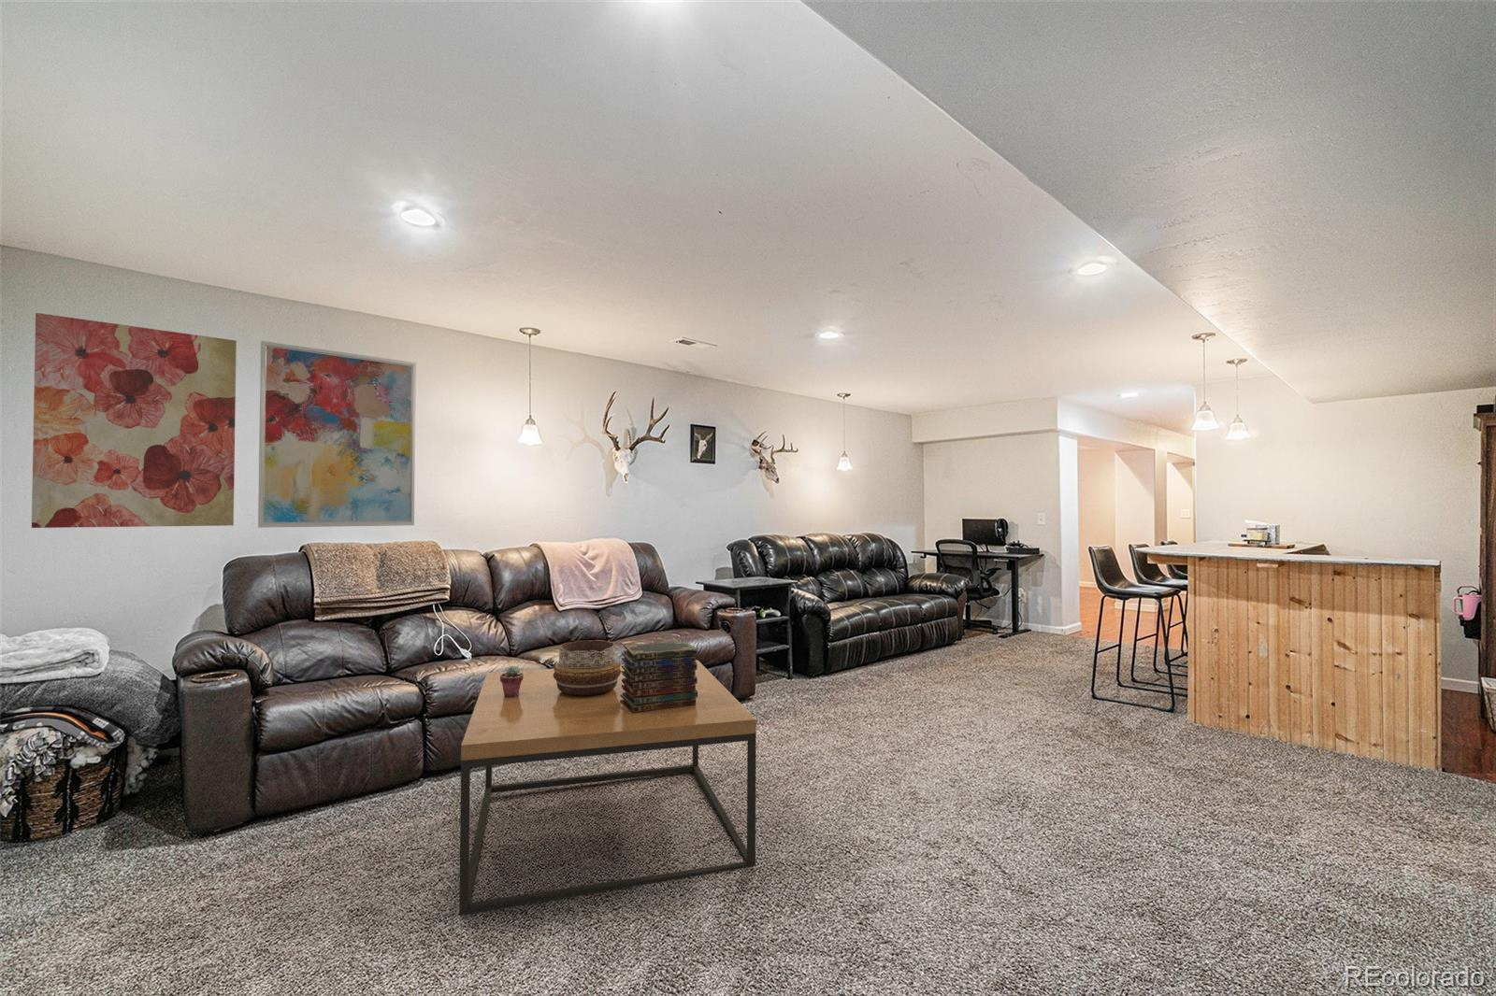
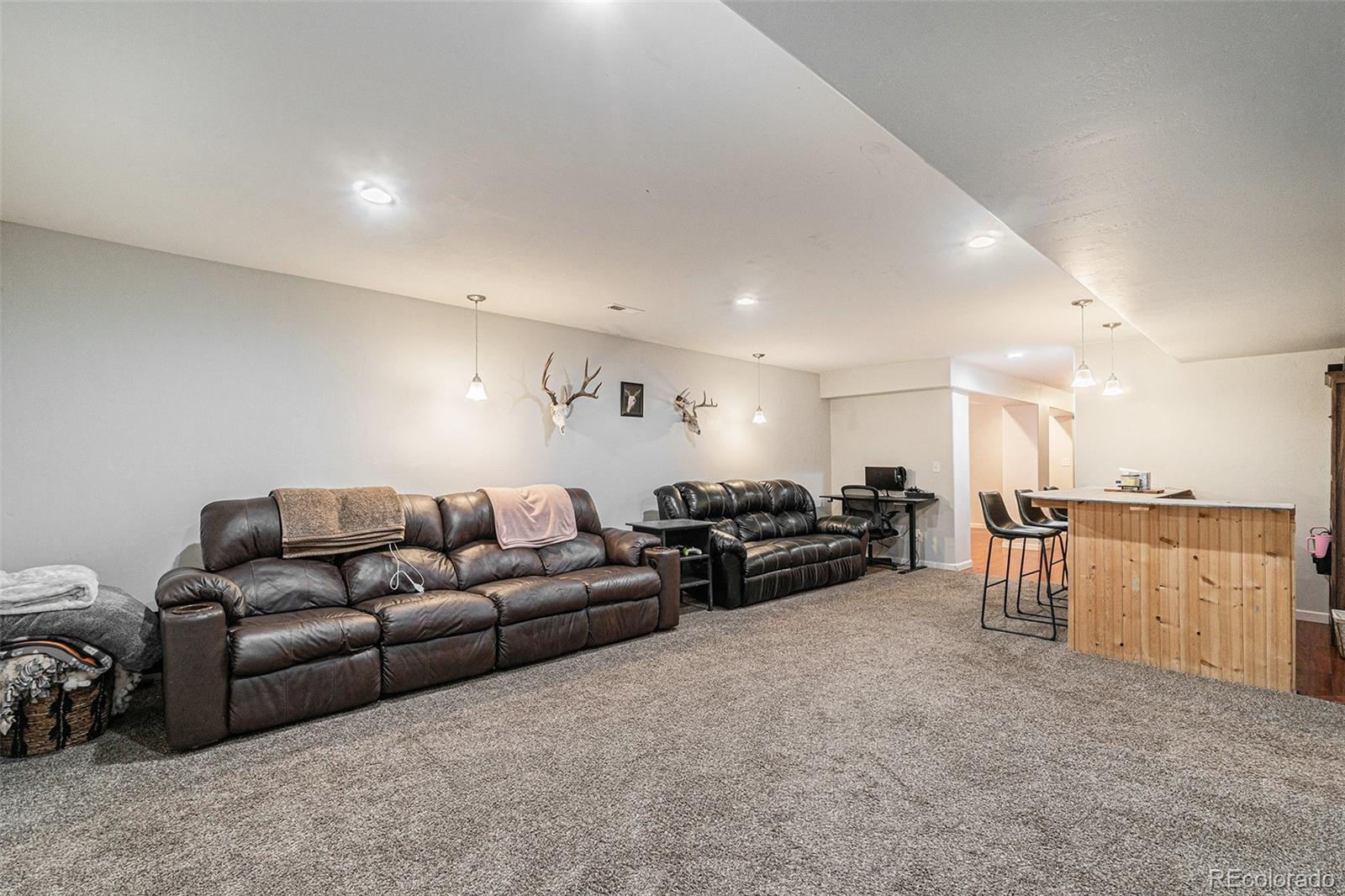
- book stack [620,640,699,713]
- potted succulent [501,665,524,697]
- wall art [257,340,417,529]
- wall art [31,312,238,529]
- decorative bowl [554,639,621,695]
- coffee table [458,659,757,917]
